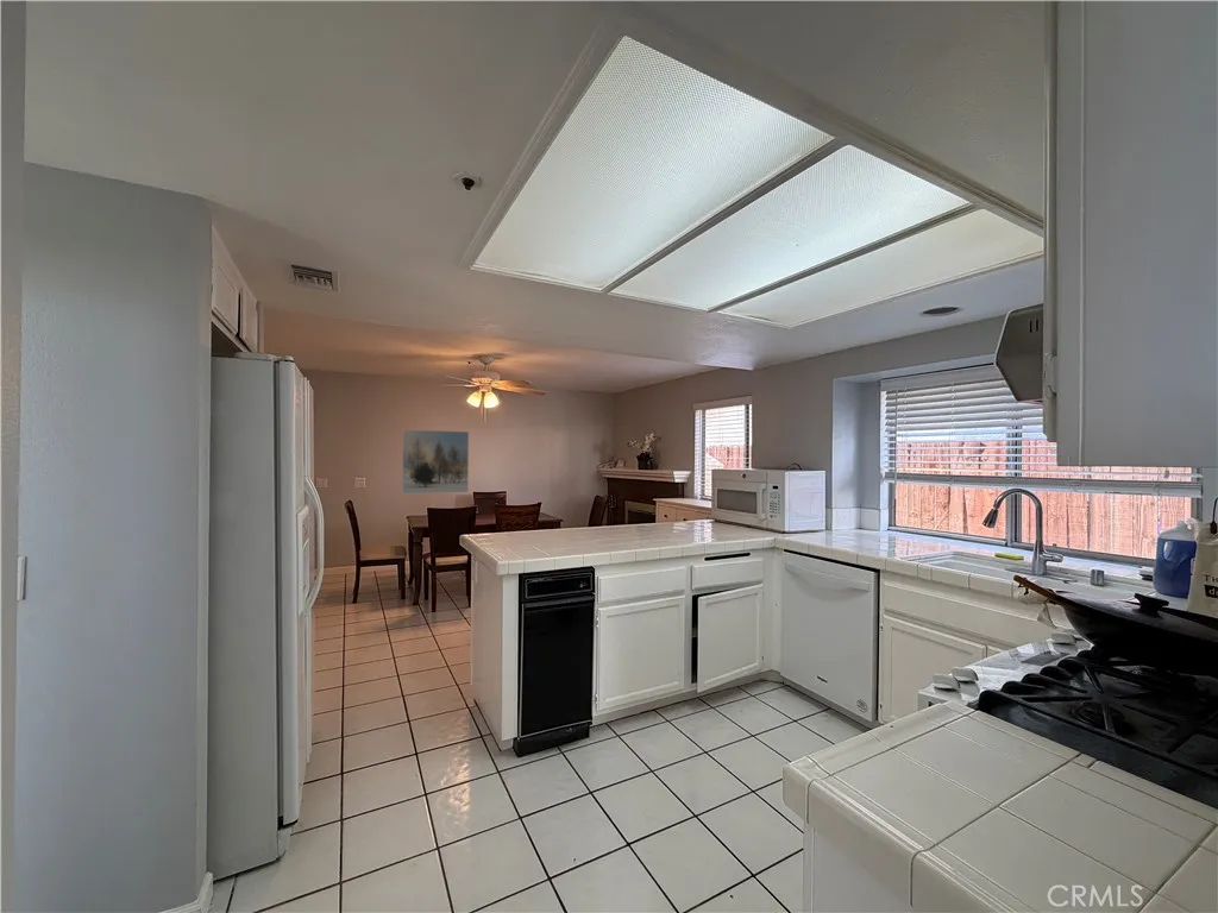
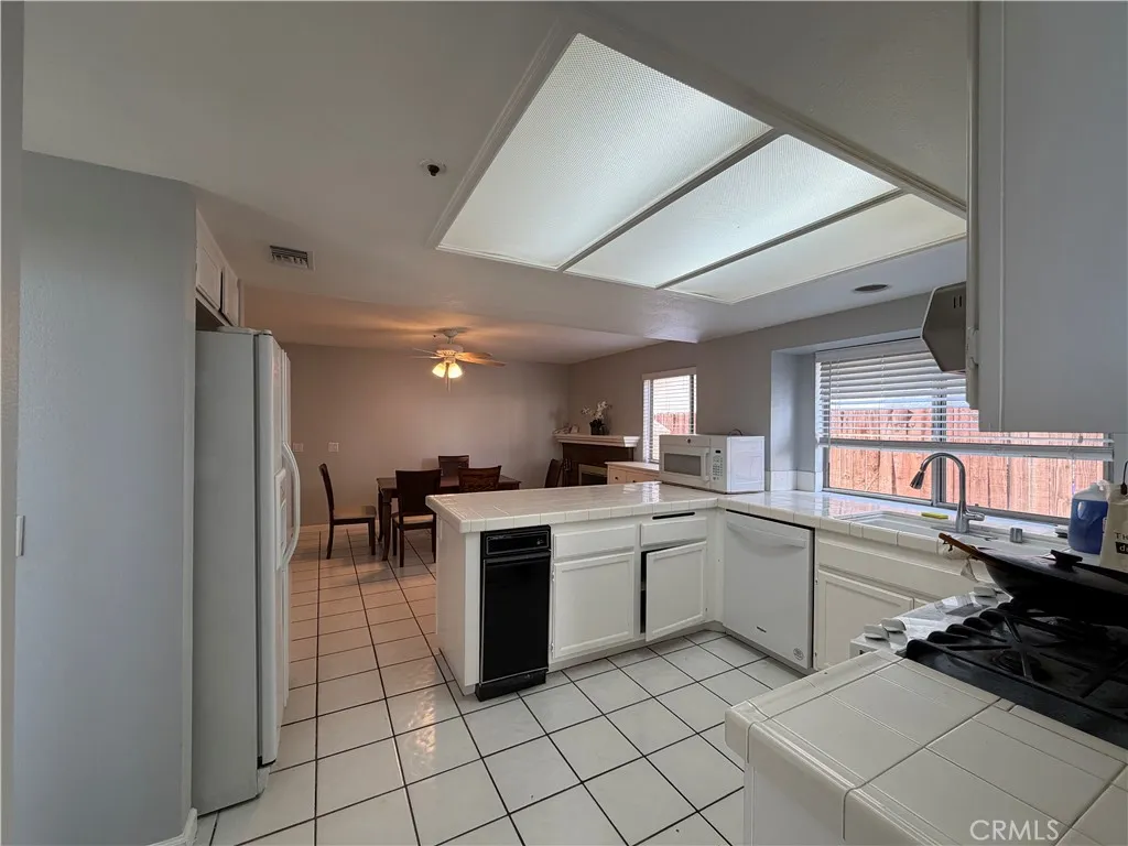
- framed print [401,429,470,495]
